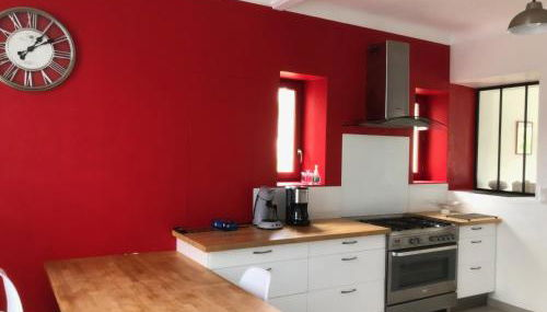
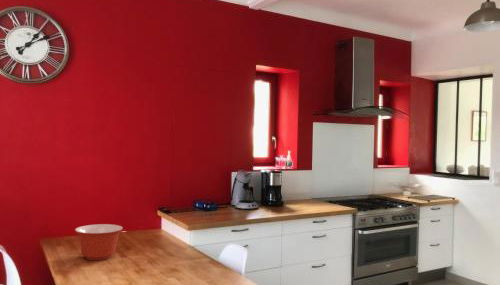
+ mixing bowl [74,223,124,261]
